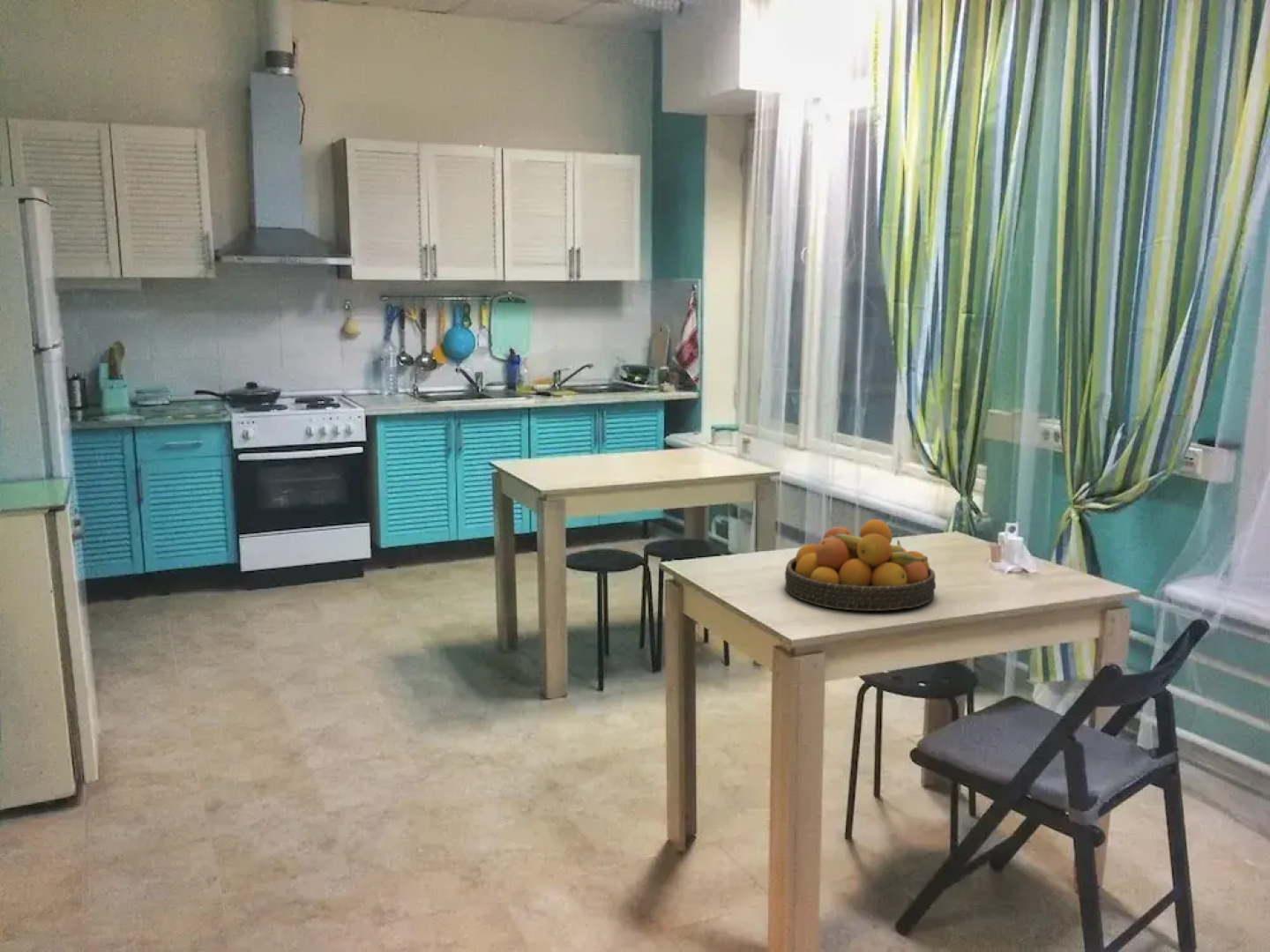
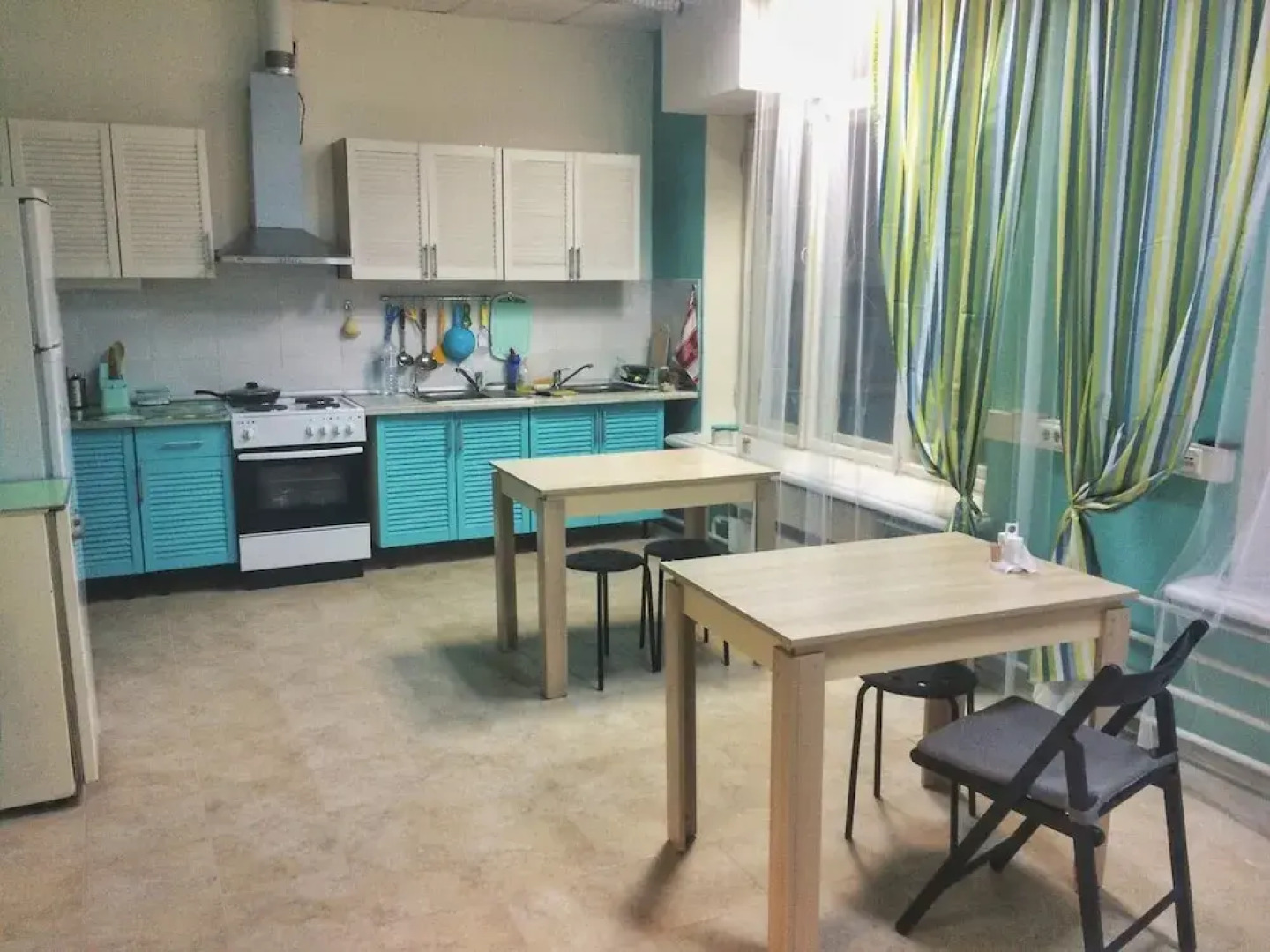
- fruit bowl [784,518,937,612]
